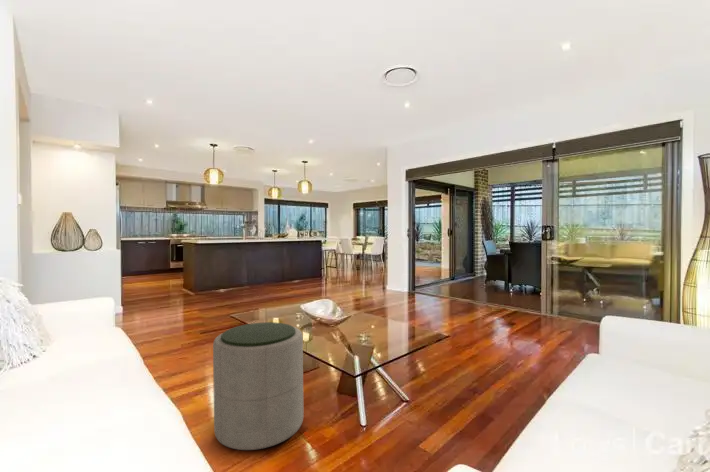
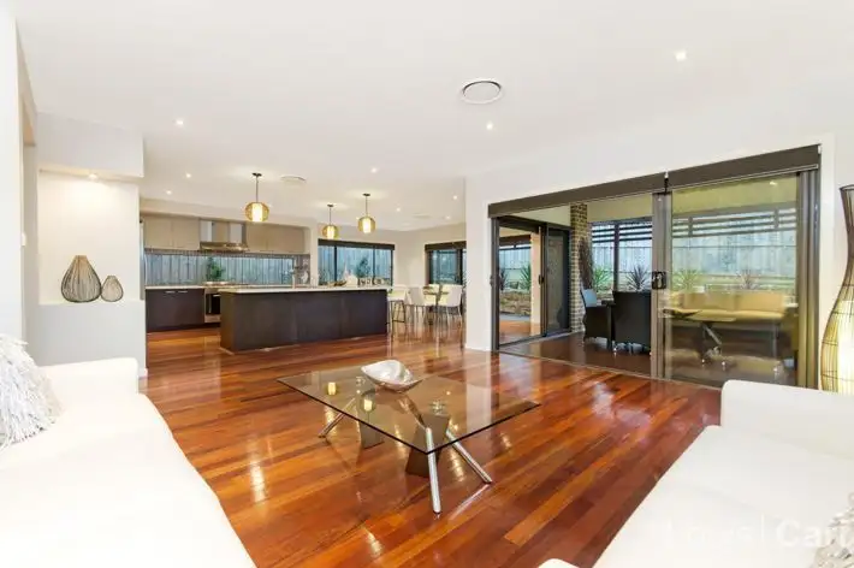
- ottoman [212,321,305,451]
